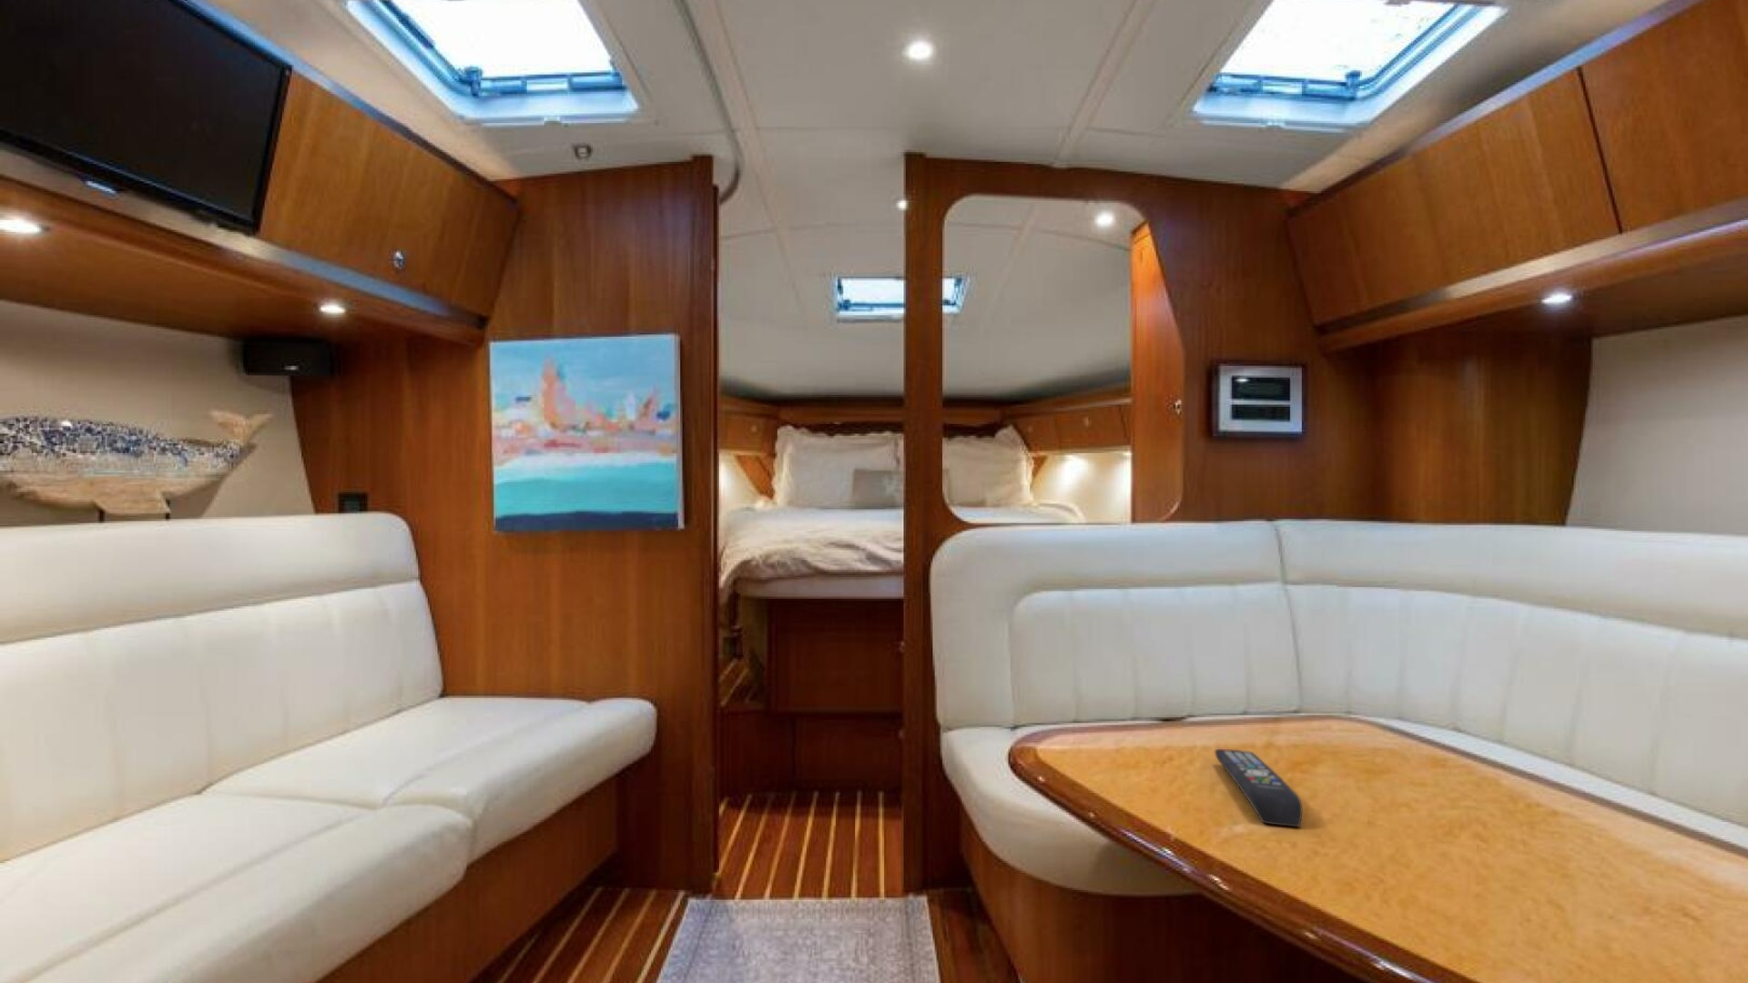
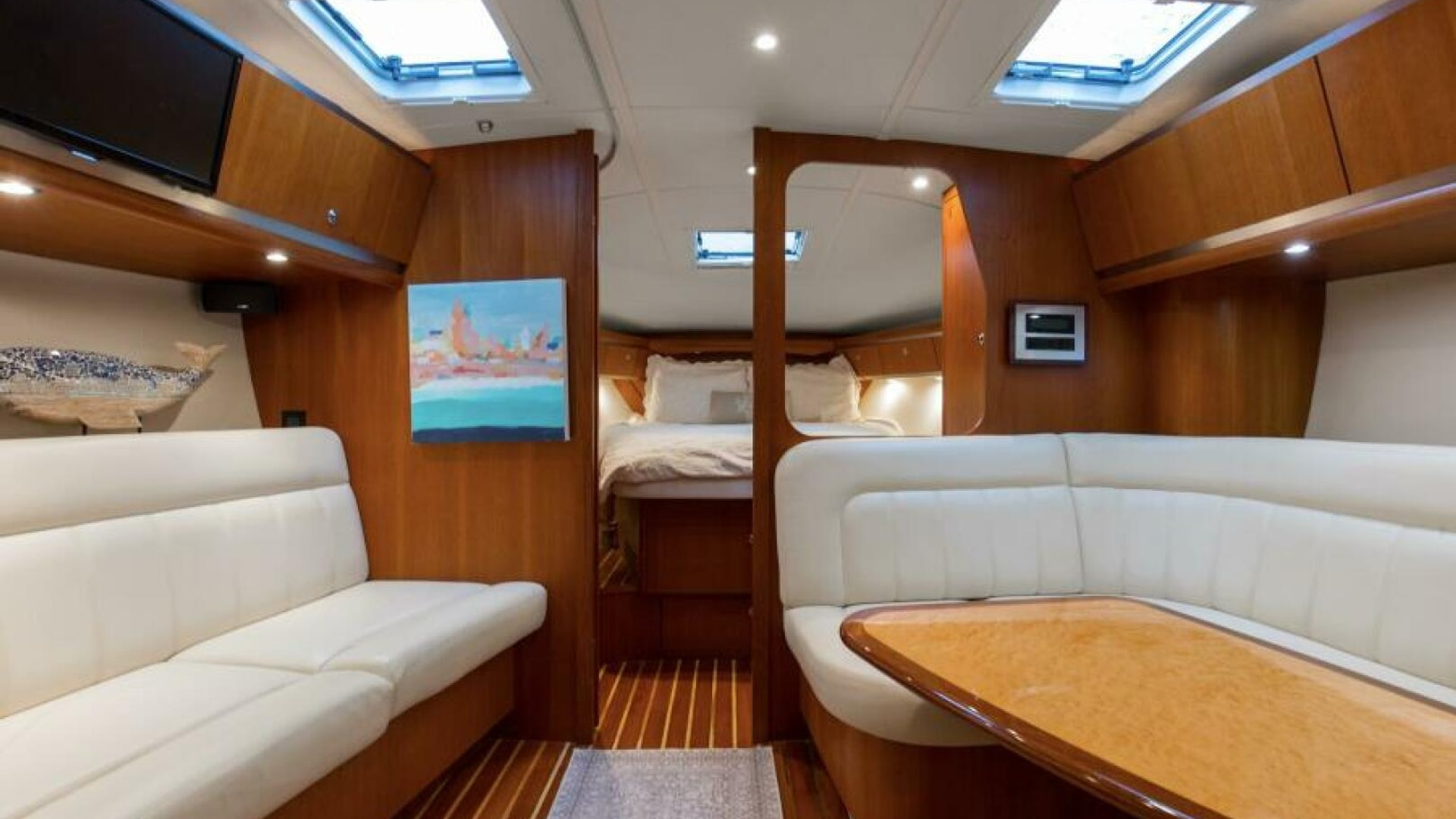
- remote control [1215,748,1303,827]
